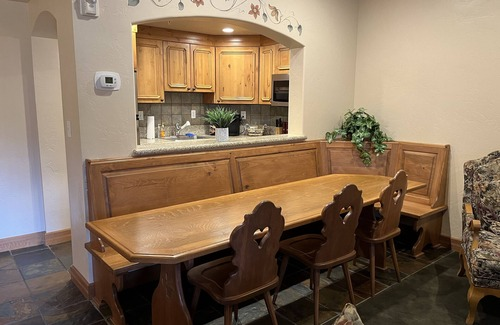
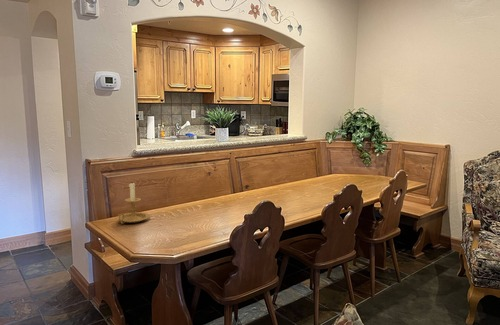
+ candle holder [116,182,151,225]
